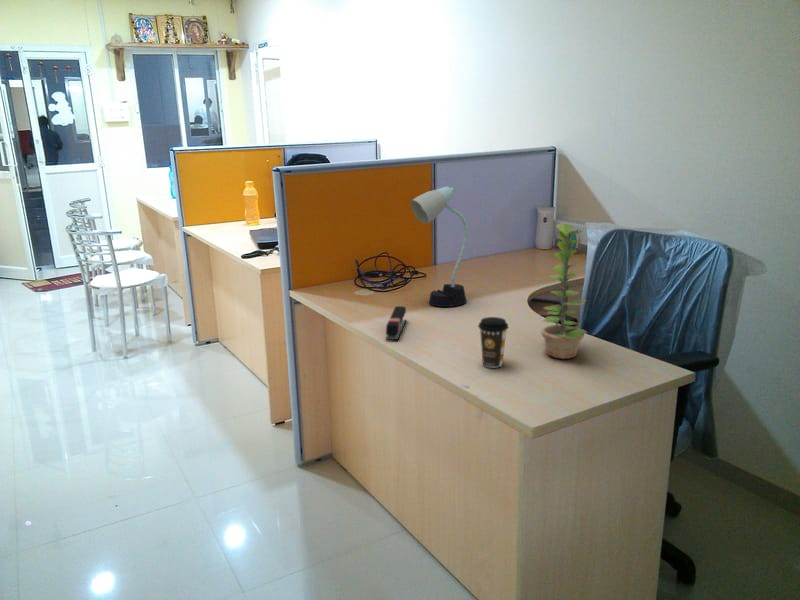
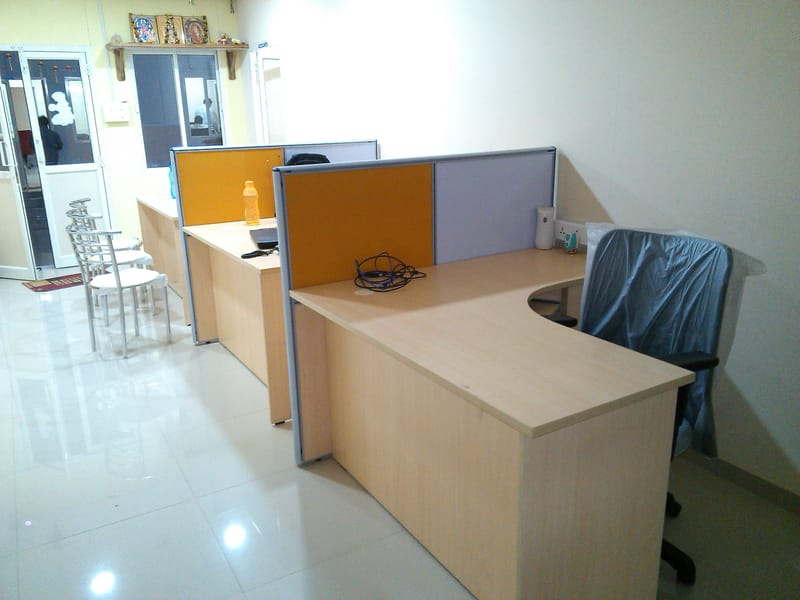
- coffee cup [477,316,509,369]
- stapler [385,305,407,341]
- desk lamp [410,185,469,308]
- plant [540,223,588,360]
